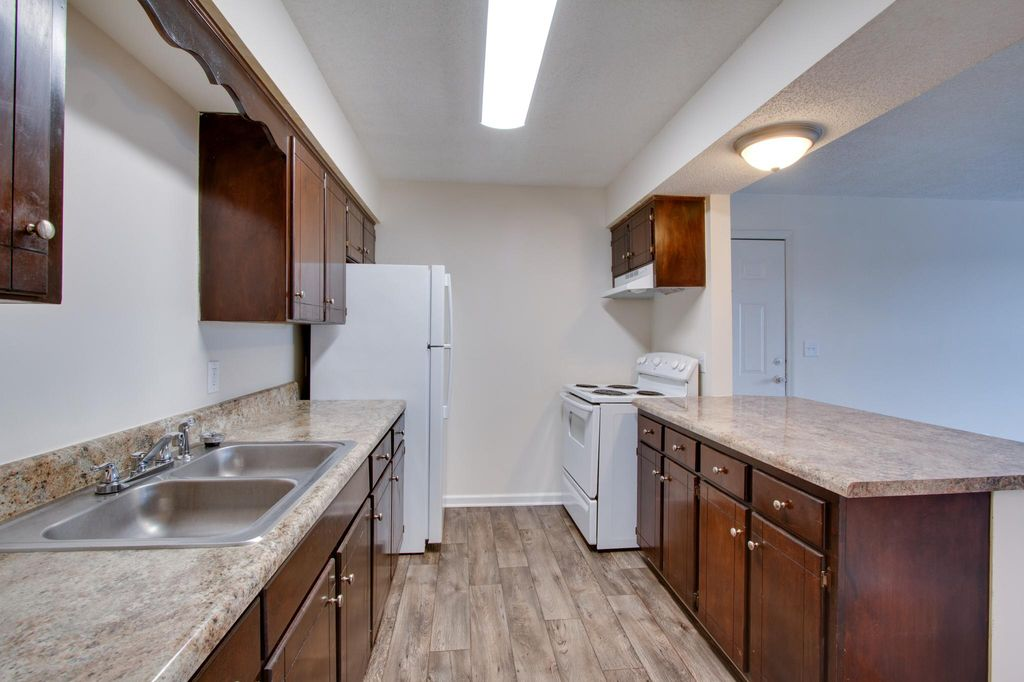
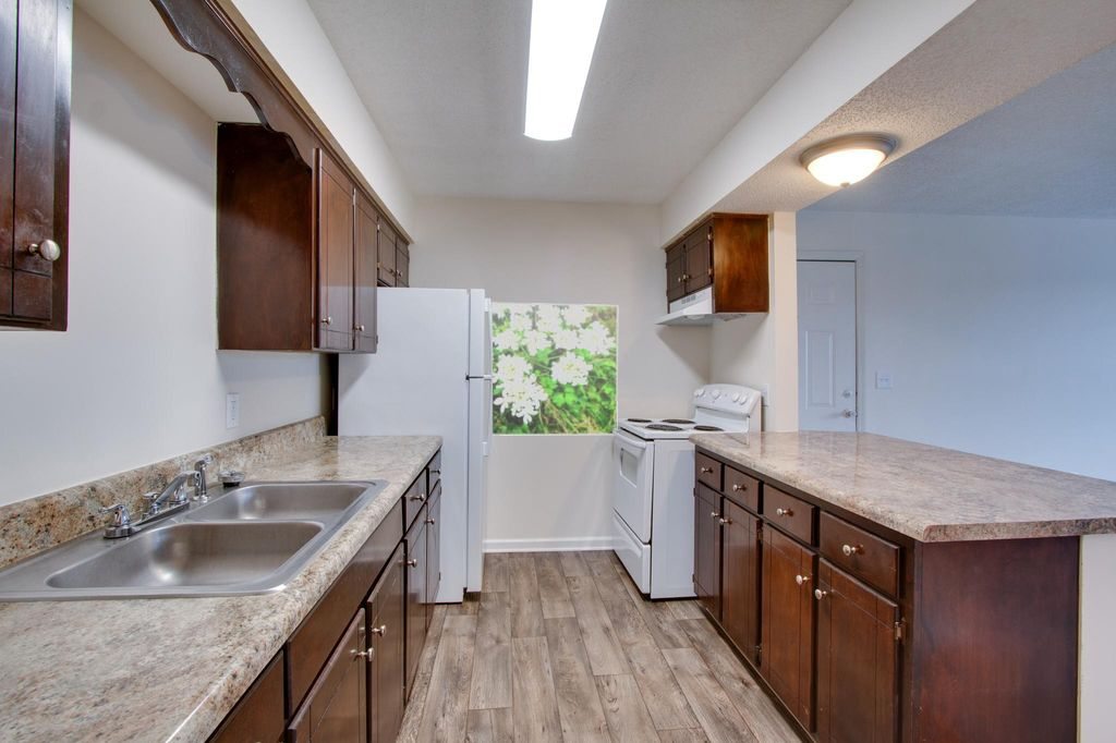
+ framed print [490,302,619,437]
